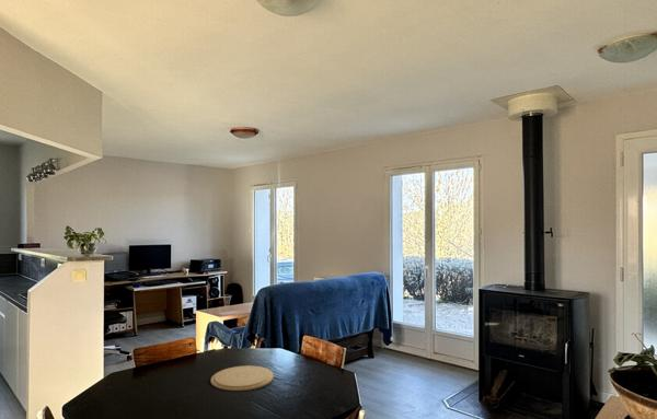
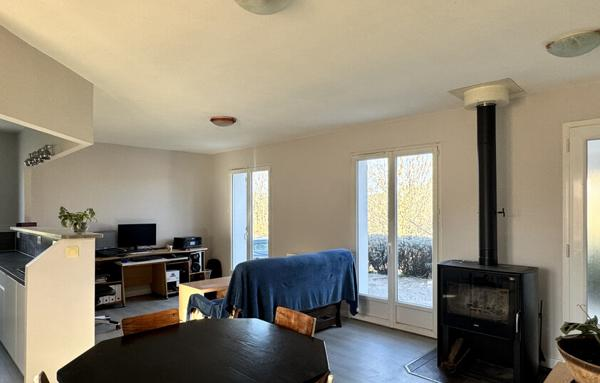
- plate [209,364,275,392]
